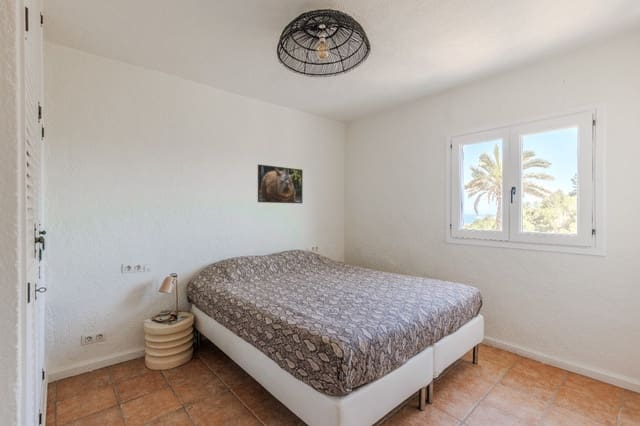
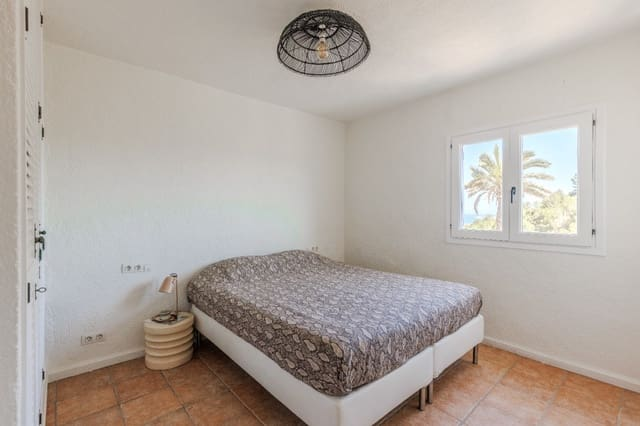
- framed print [257,163,304,204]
